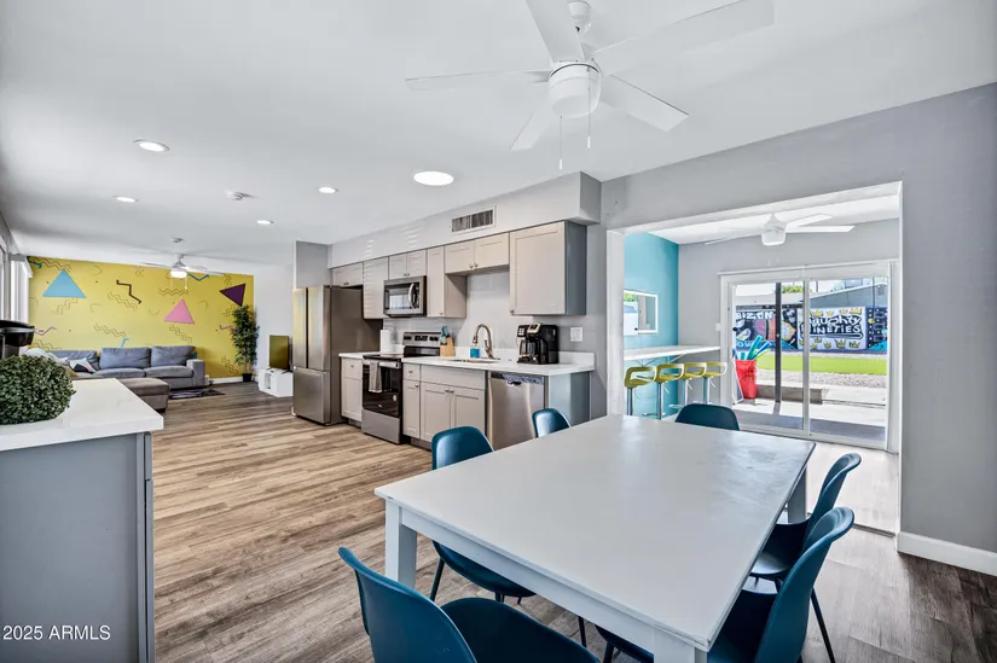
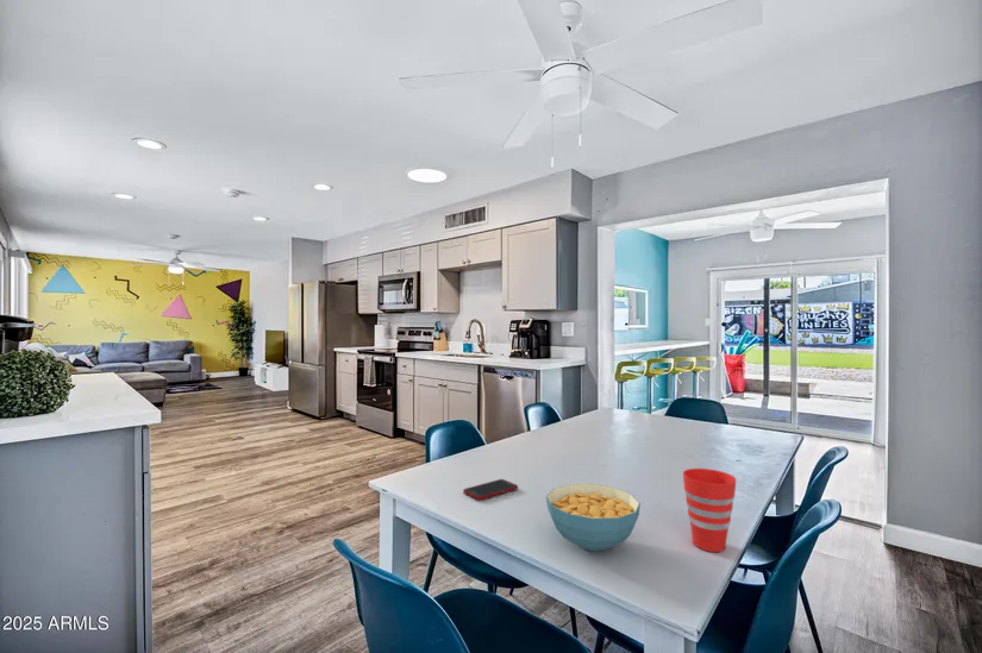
+ cell phone [462,478,519,501]
+ cereal bowl [545,483,642,552]
+ cup [682,467,737,553]
